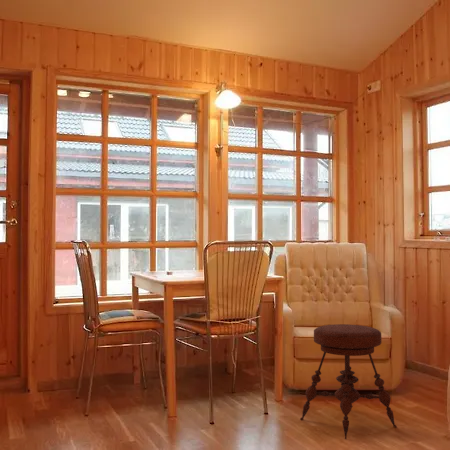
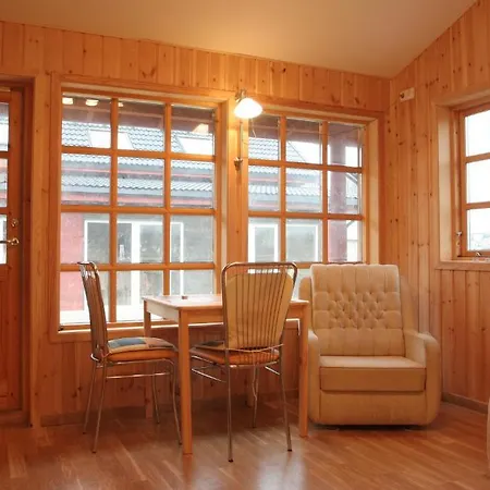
- stool [299,323,398,440]
